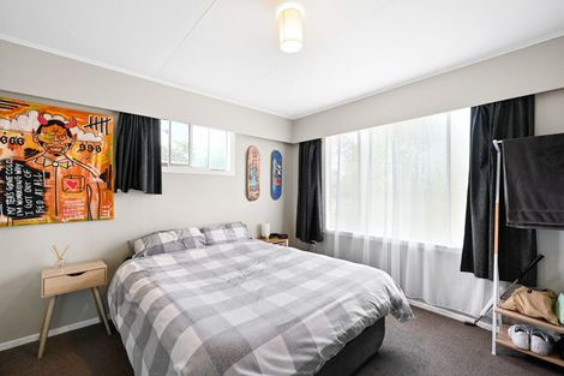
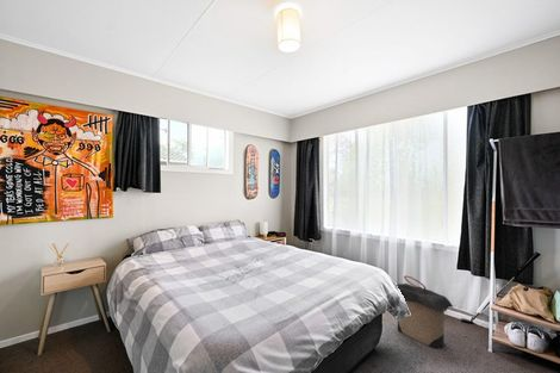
+ laundry hamper [396,274,454,350]
